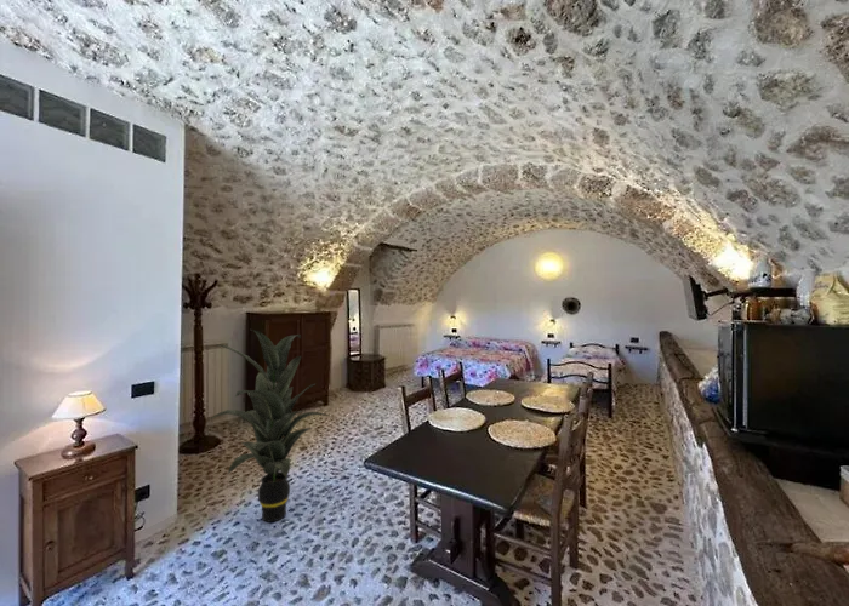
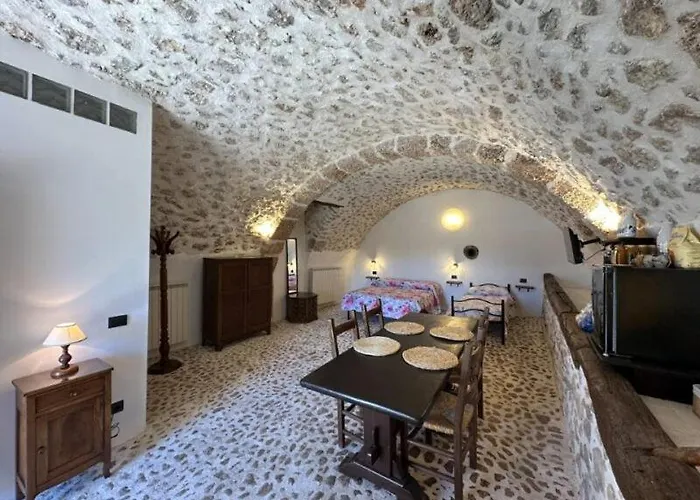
- indoor plant [209,328,330,524]
